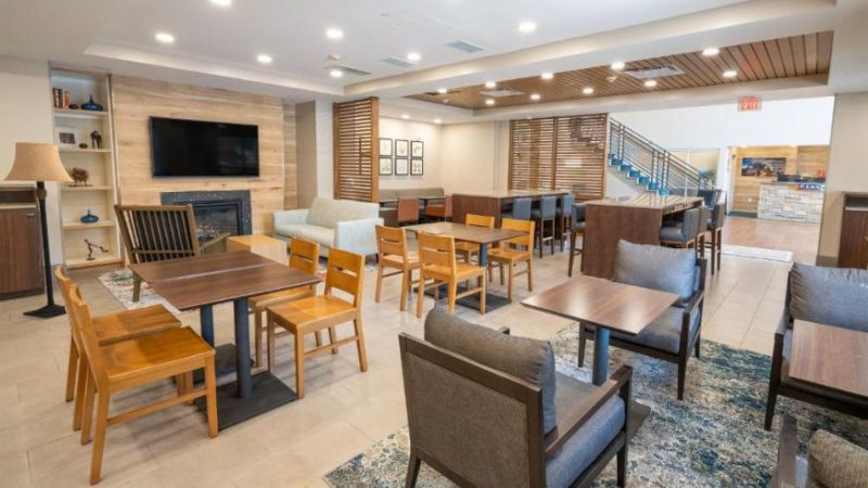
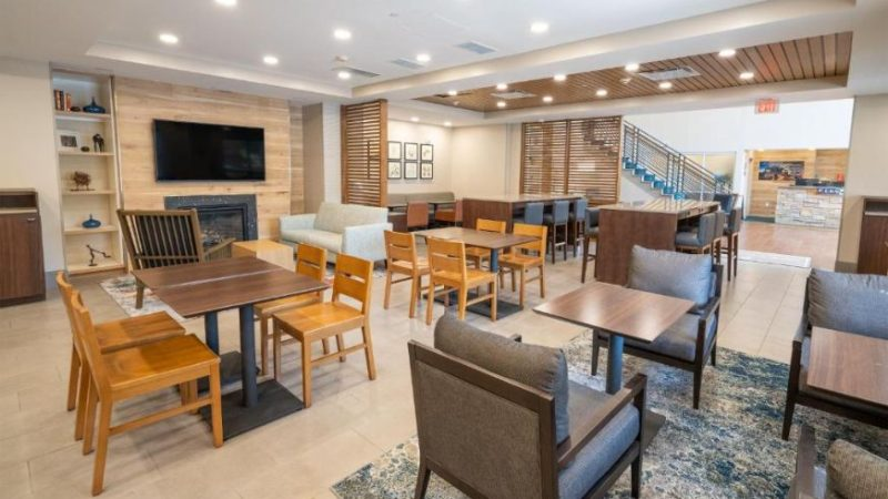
- lamp [2,141,75,319]
